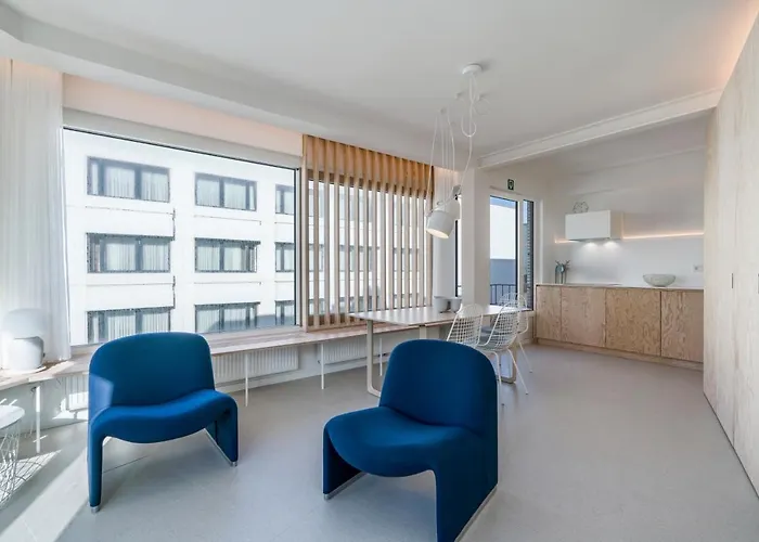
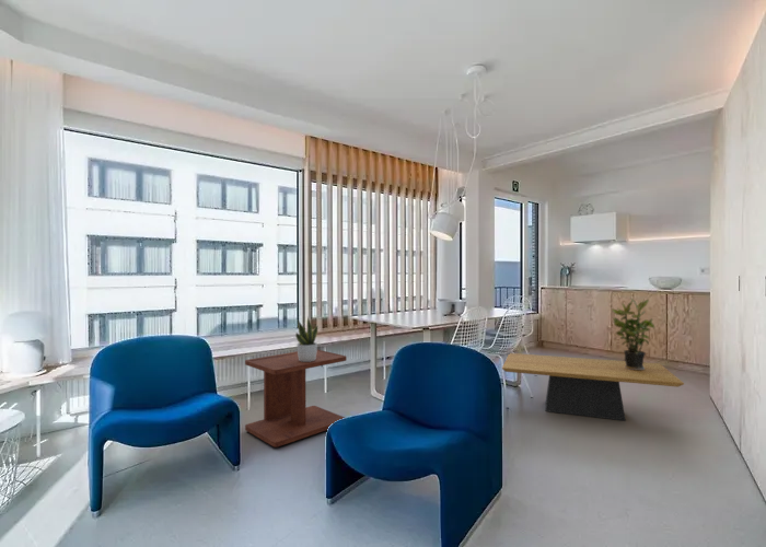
+ side table [244,349,348,449]
+ potted plant [294,315,320,362]
+ coffee table [501,352,685,422]
+ potted plant [611,298,655,370]
